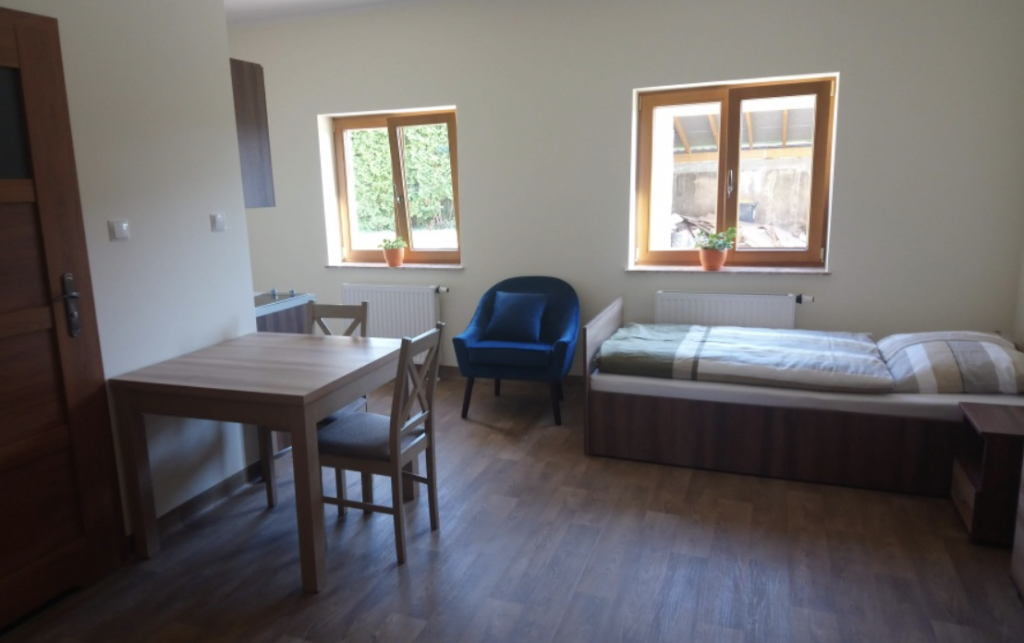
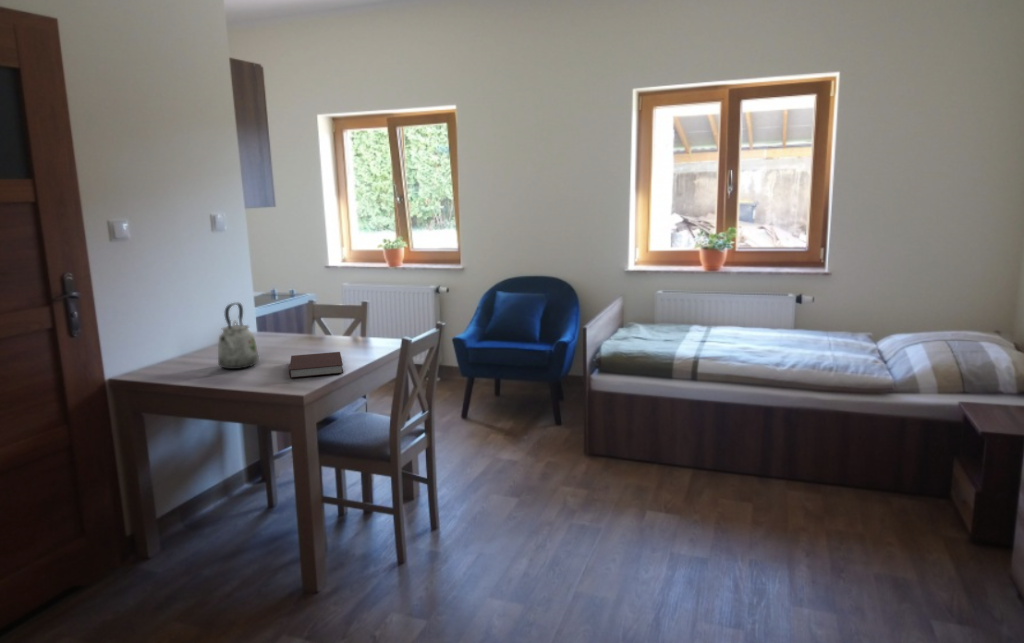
+ notebook [288,351,344,379]
+ kettle [217,302,260,370]
